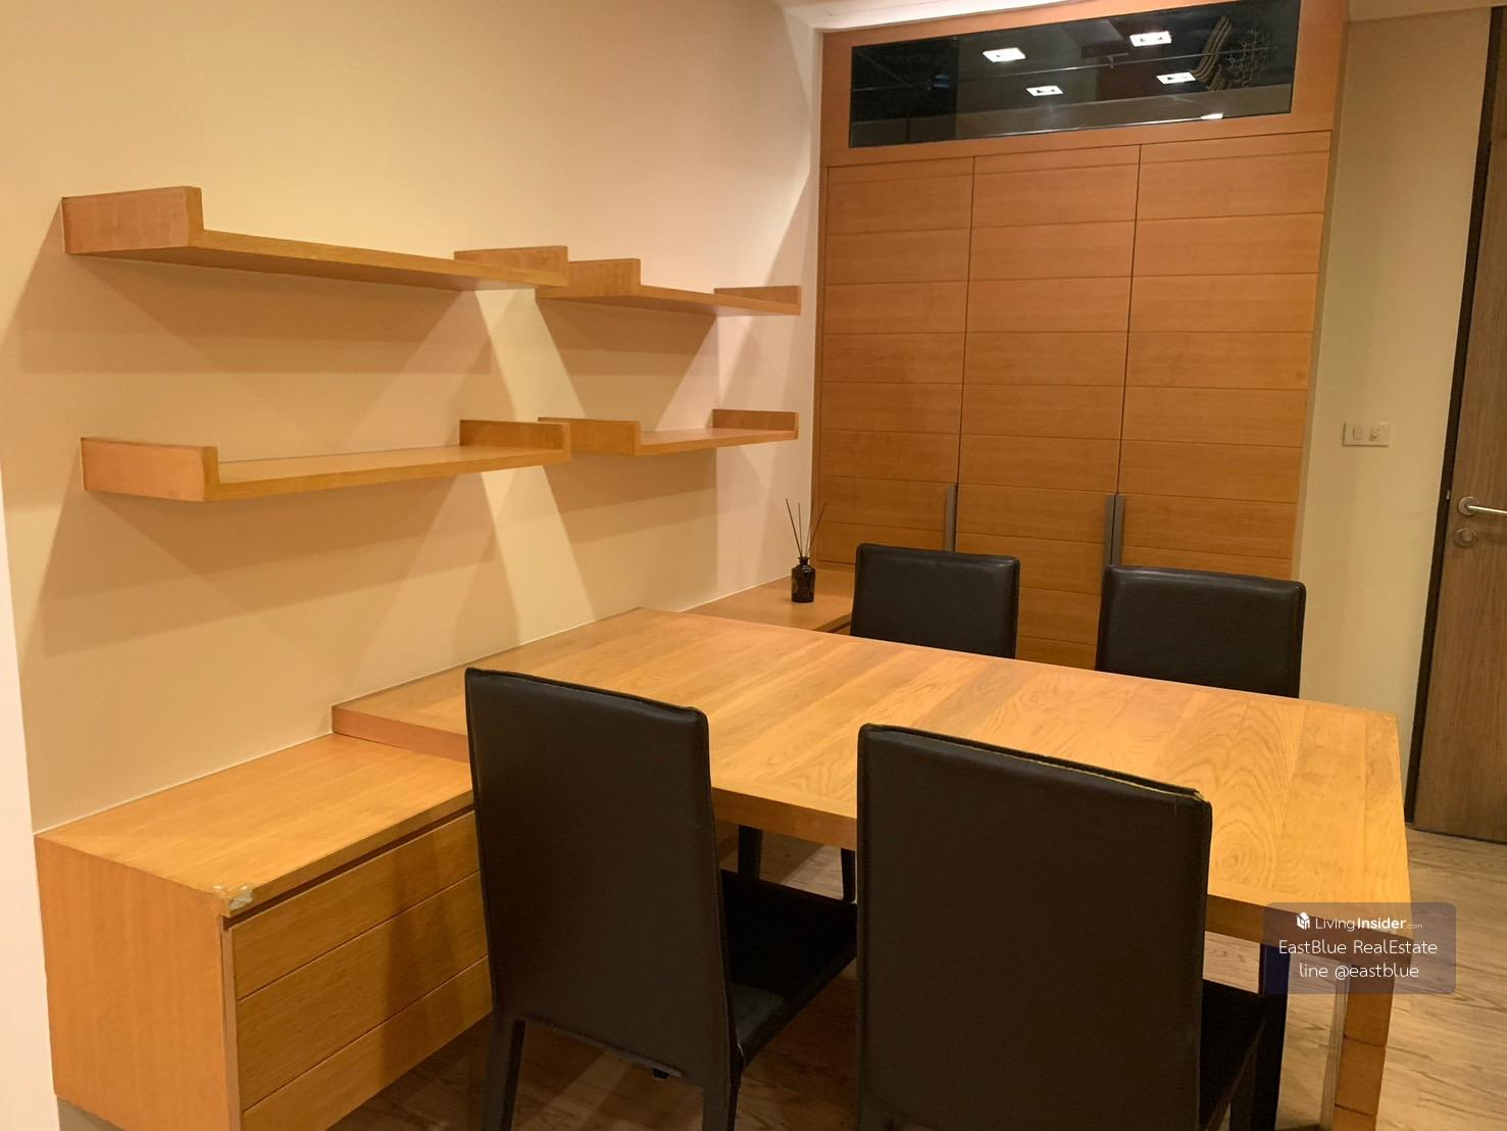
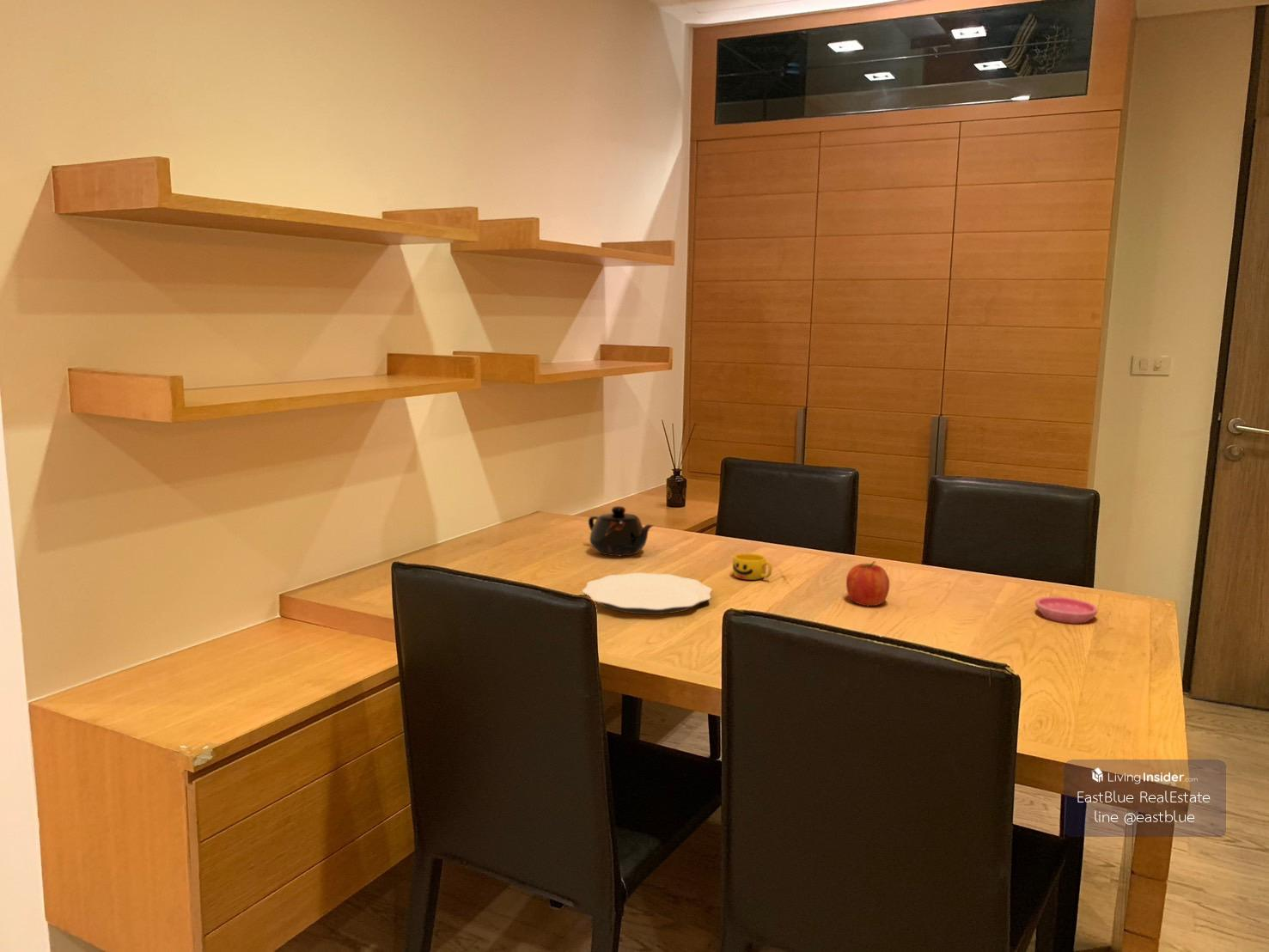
+ plate [582,572,713,615]
+ cup [732,552,773,581]
+ fruit [845,560,890,607]
+ teapot [588,505,654,557]
+ saucer [1034,595,1099,625]
